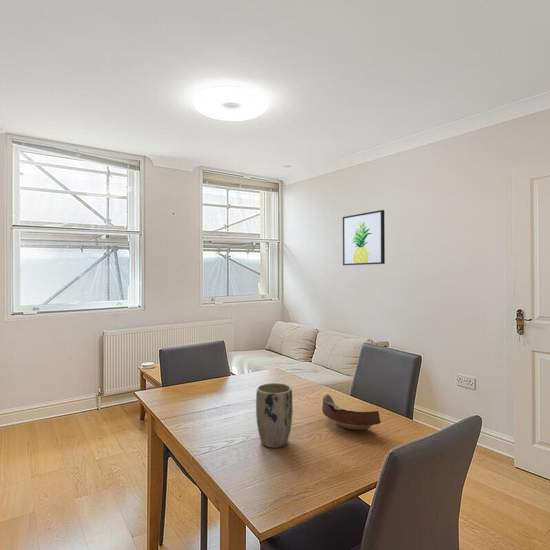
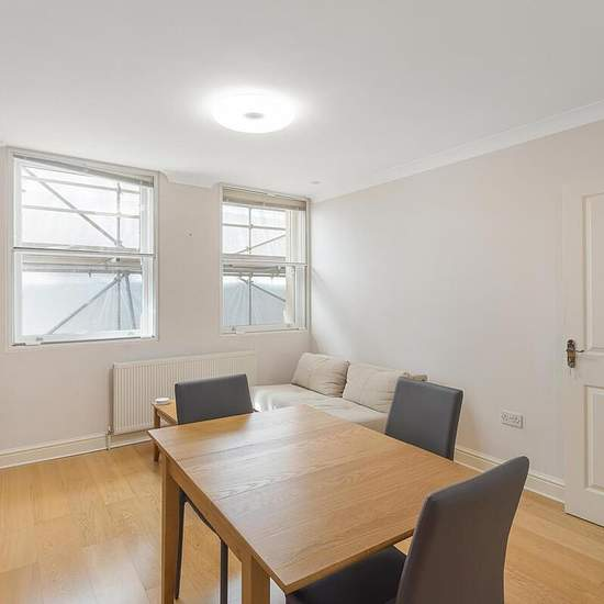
- bowl [321,393,382,431]
- wall art [342,209,386,266]
- plant pot [255,382,294,449]
